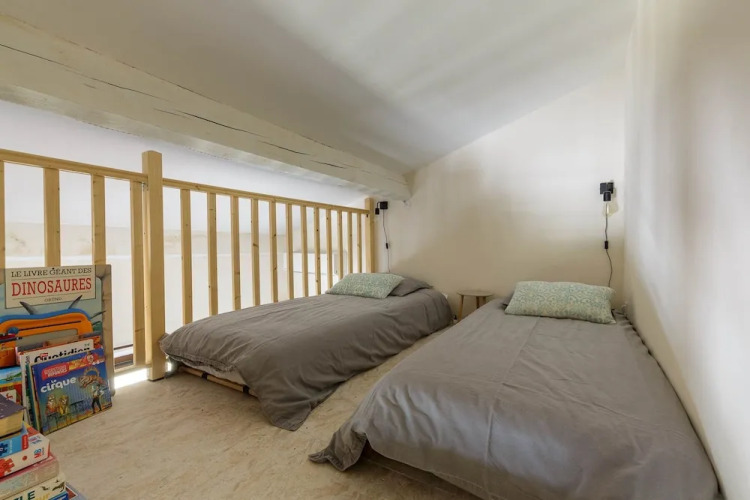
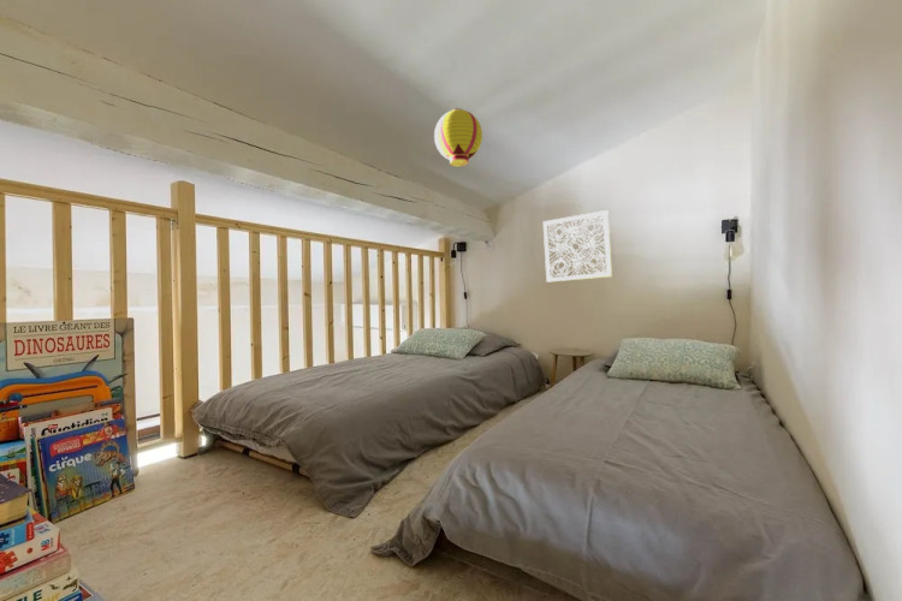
+ wall art [542,209,613,284]
+ paper lantern [433,107,483,167]
